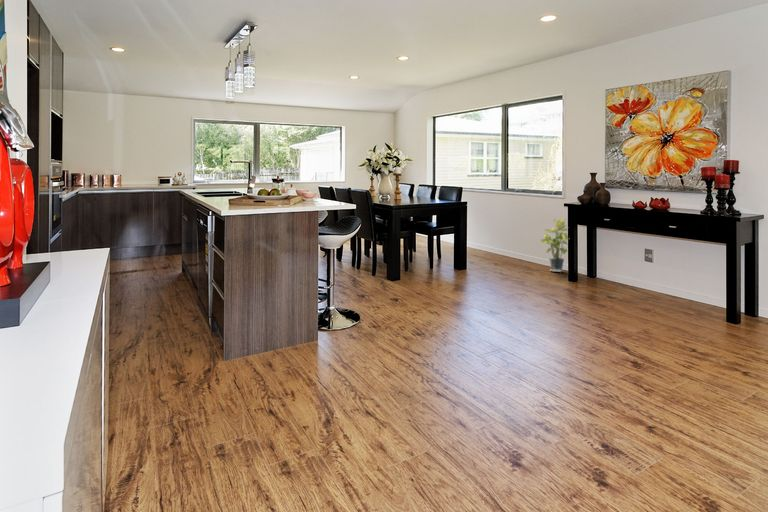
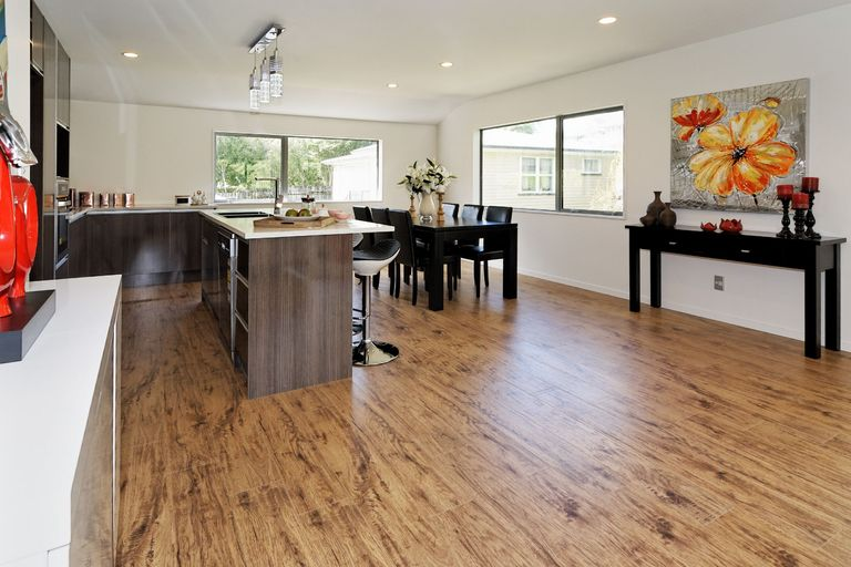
- potted plant [540,217,569,273]
